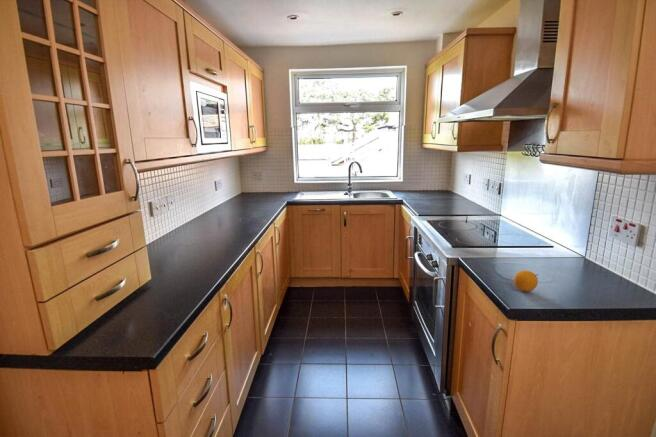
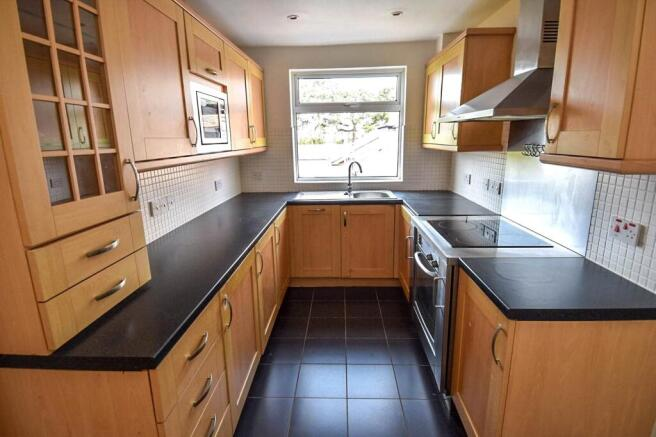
- fruit [513,269,539,293]
